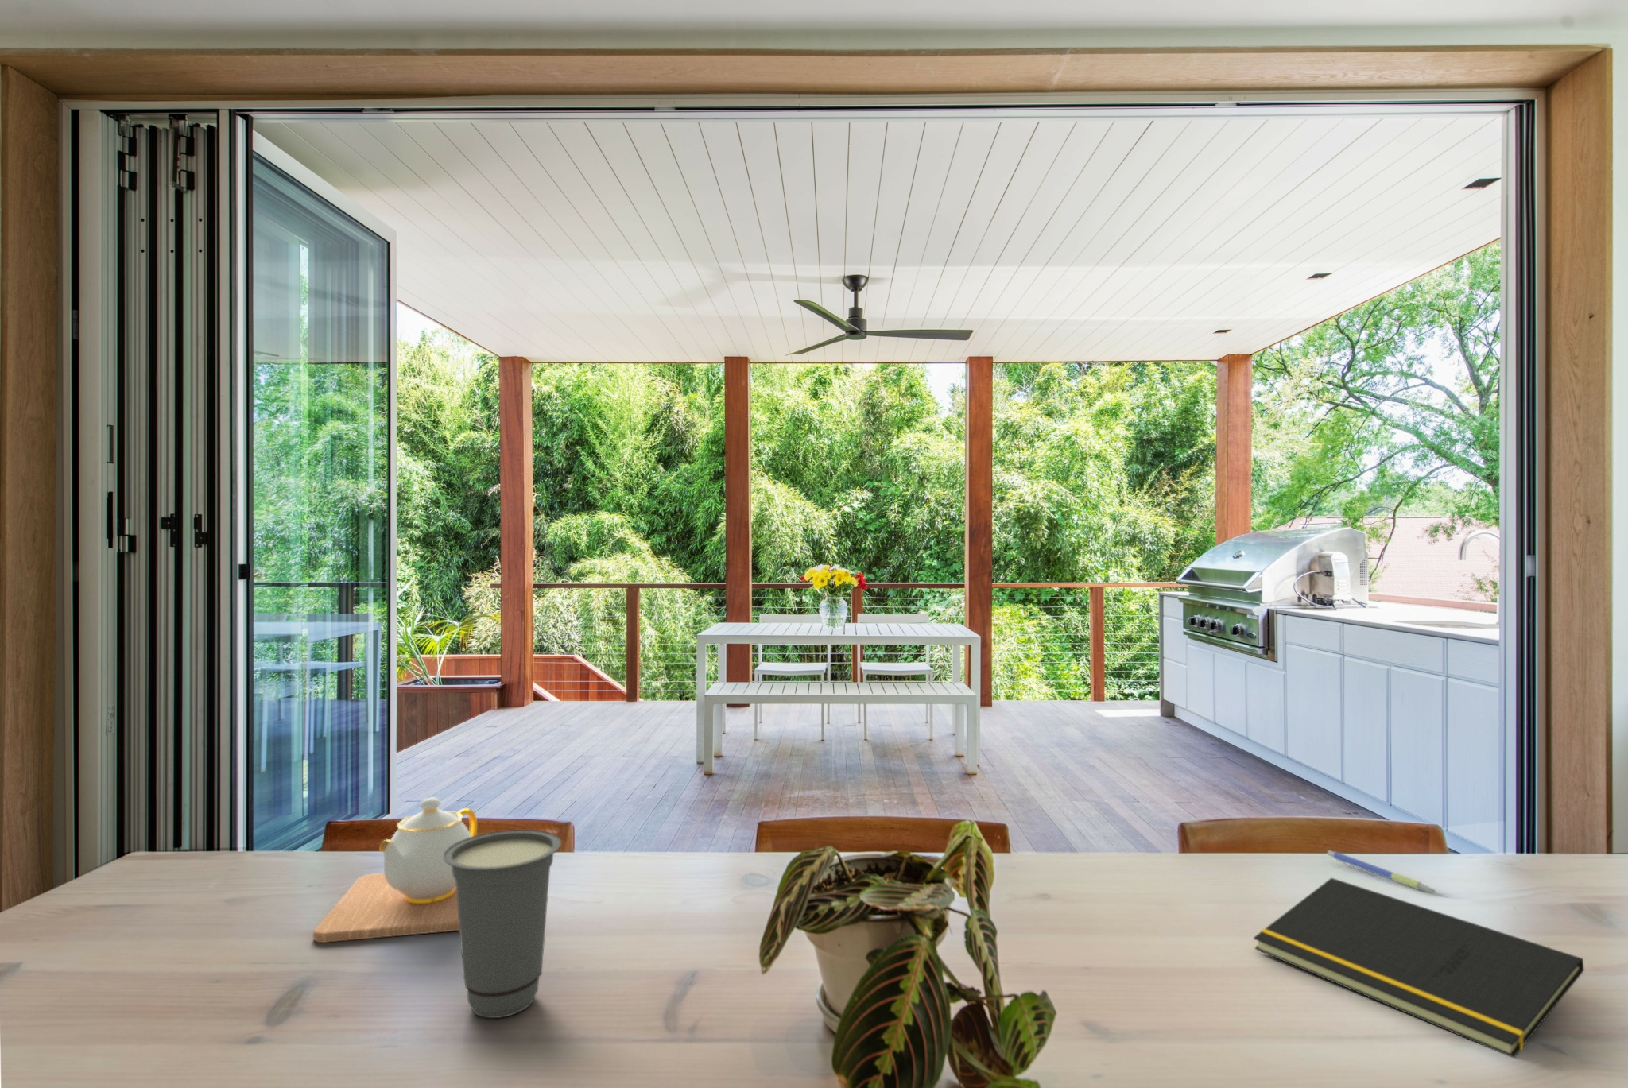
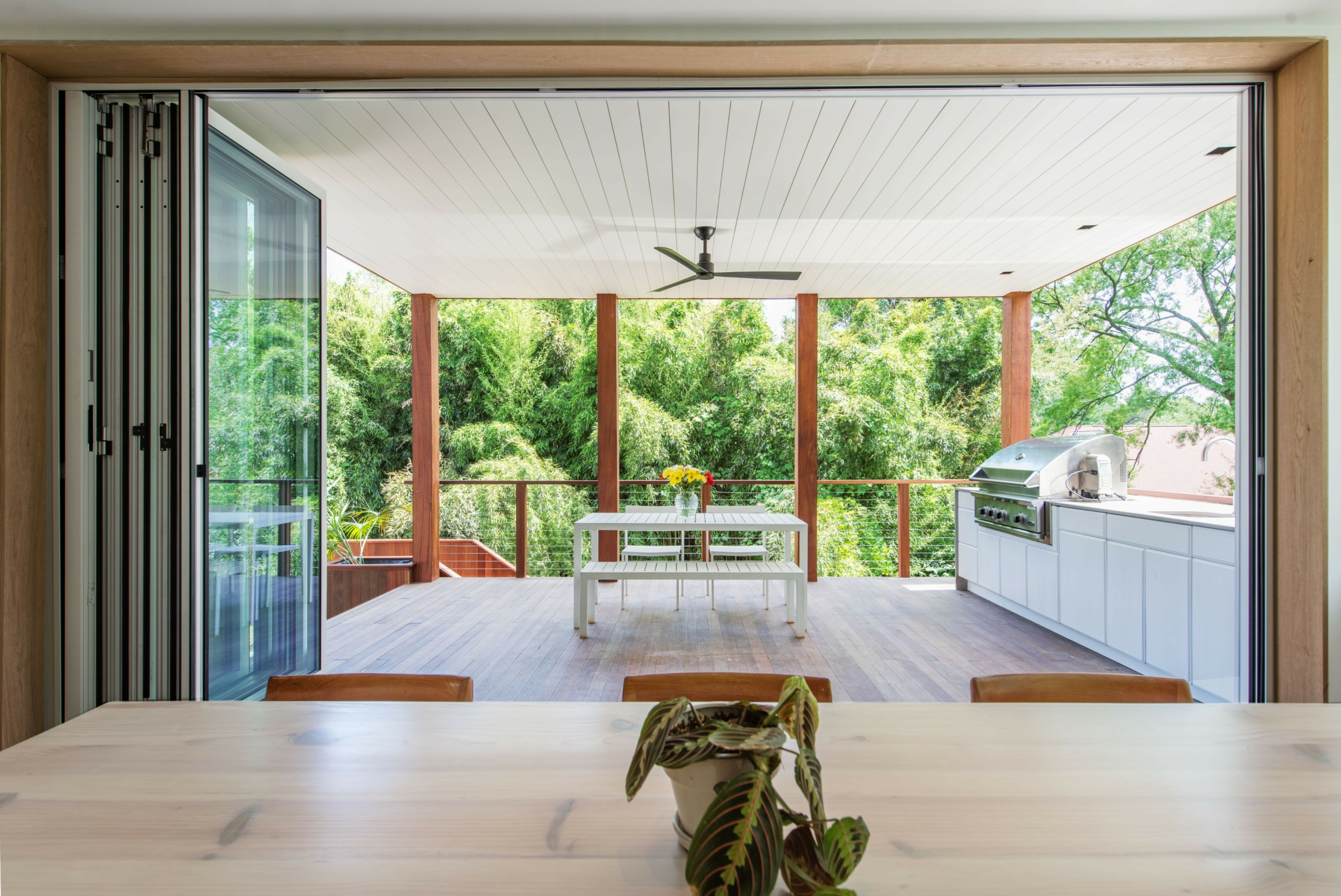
- notepad [1253,878,1586,1059]
- pen [1327,850,1437,894]
- cup [443,829,562,1019]
- teapot [312,797,478,943]
